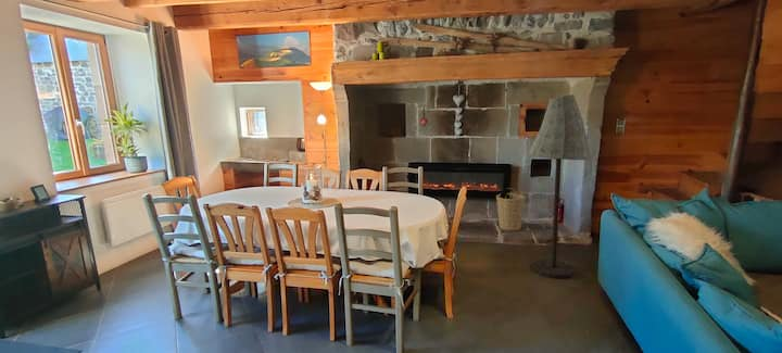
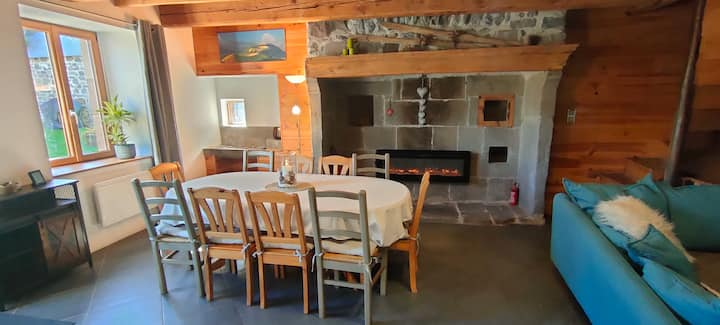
- floor lamp [528,93,592,279]
- basket [495,187,527,231]
